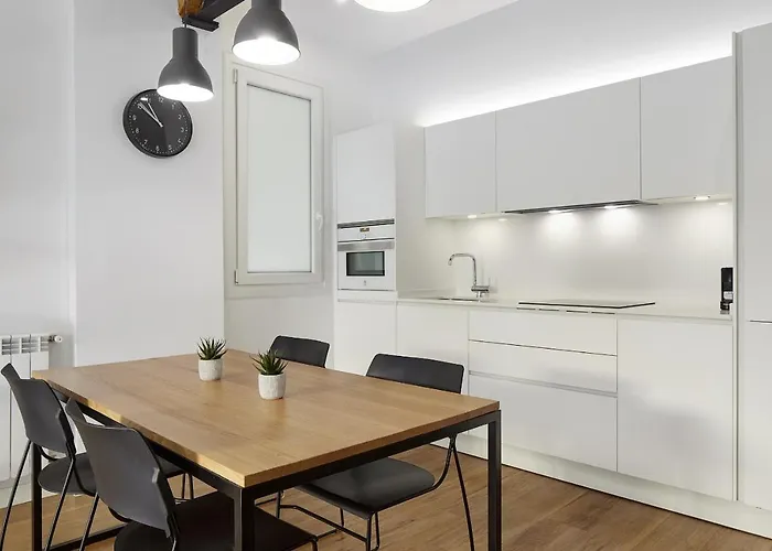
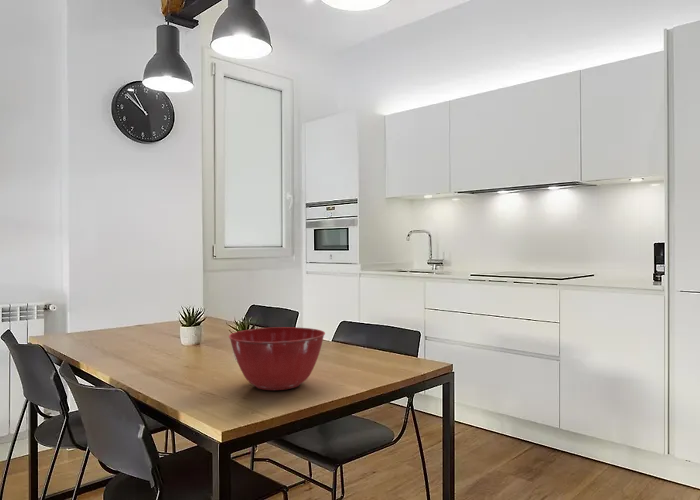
+ mixing bowl [228,326,326,391]
